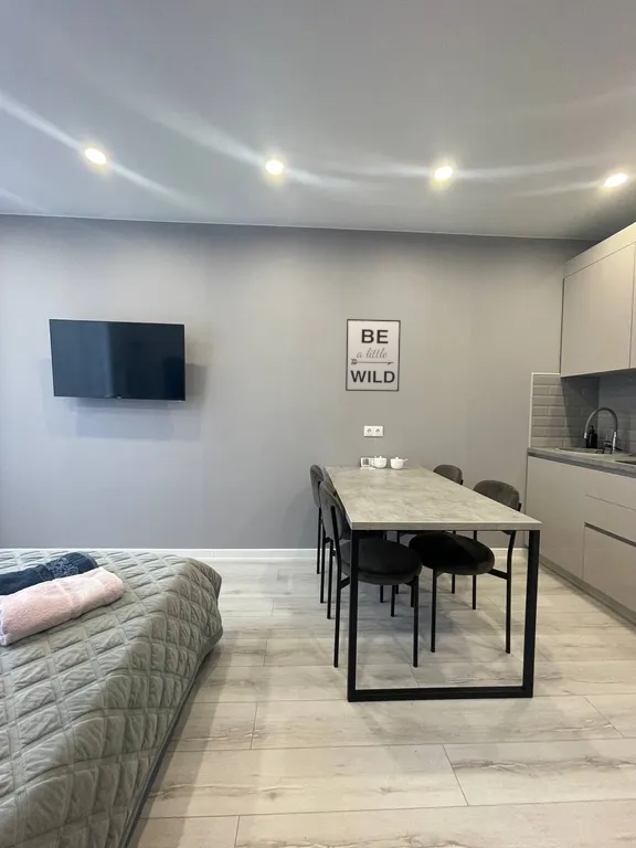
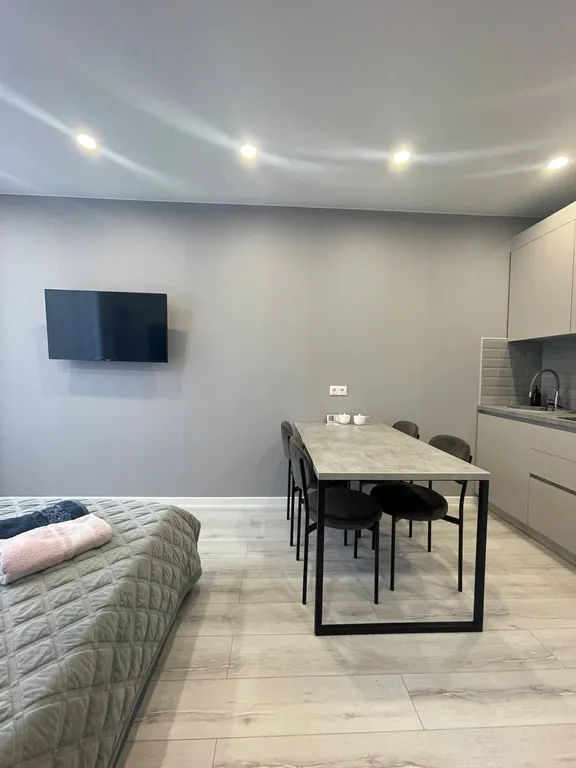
- wall art [344,318,402,392]
